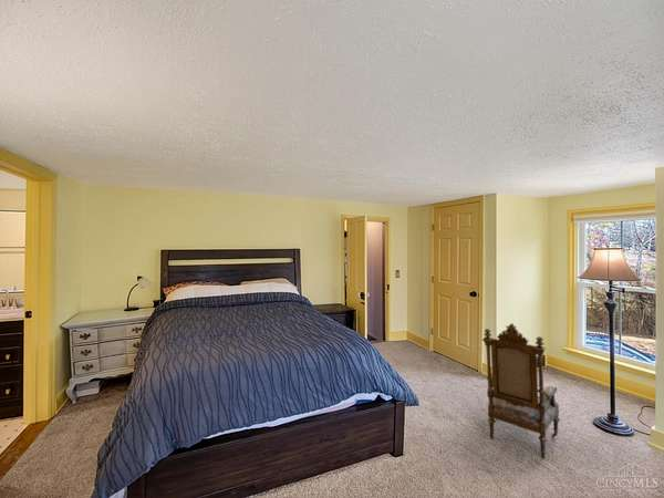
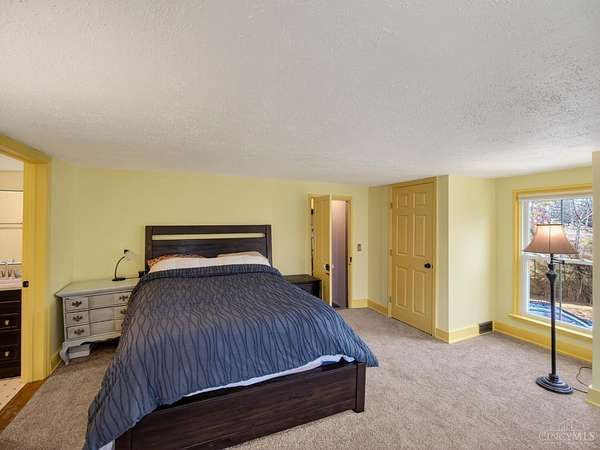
- armchair [481,322,561,459]
